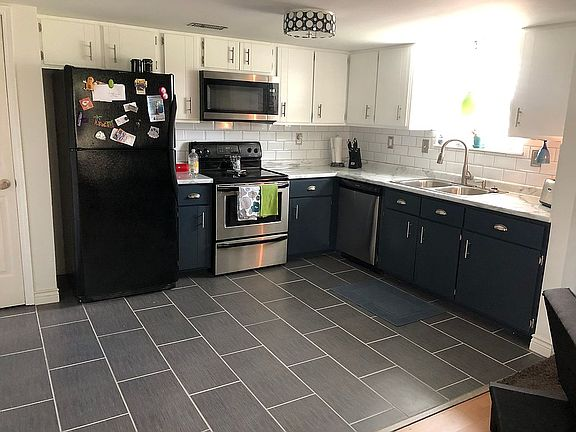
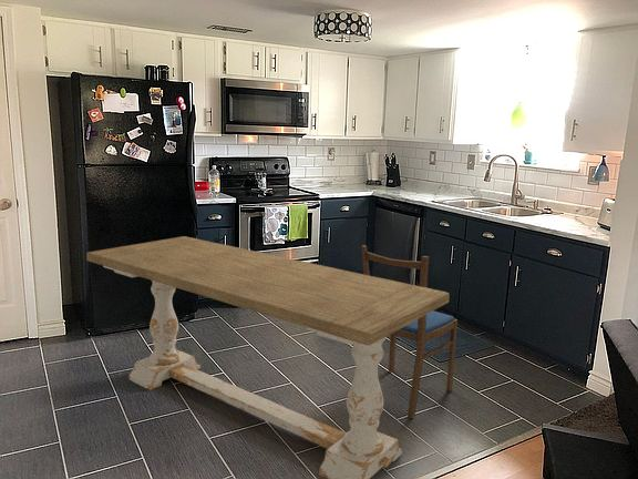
+ dining chair [361,244,459,419]
+ dining table [85,235,451,479]
